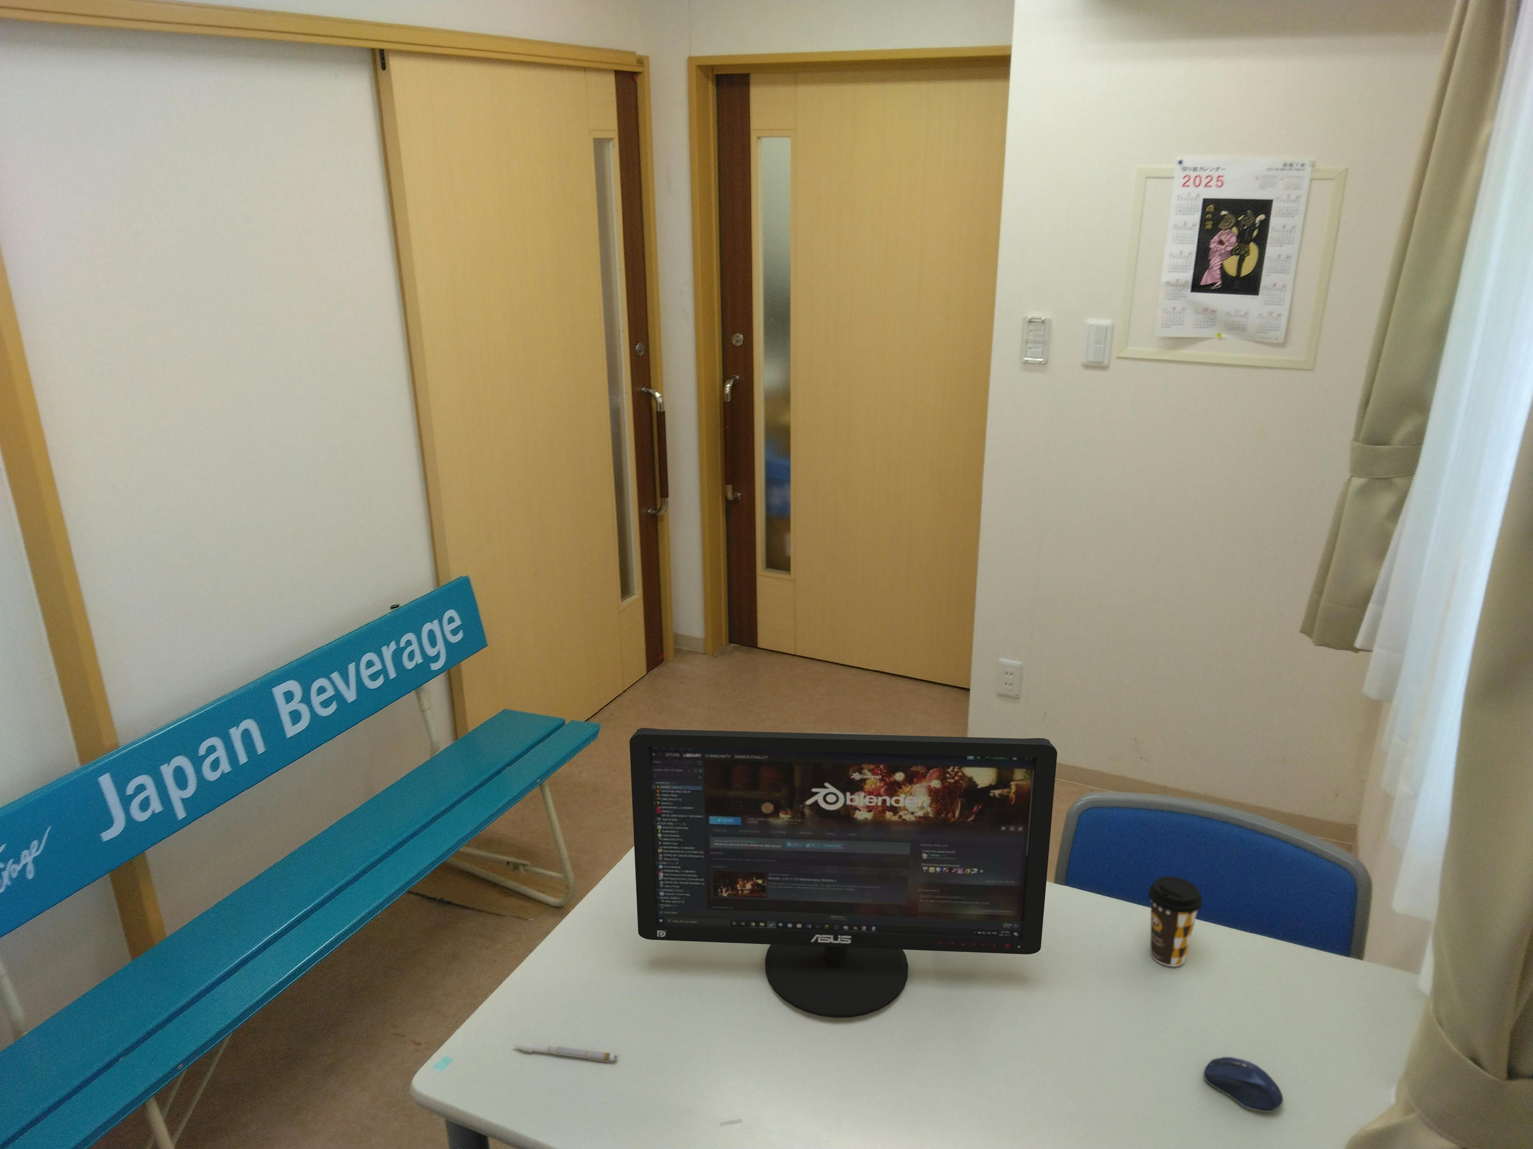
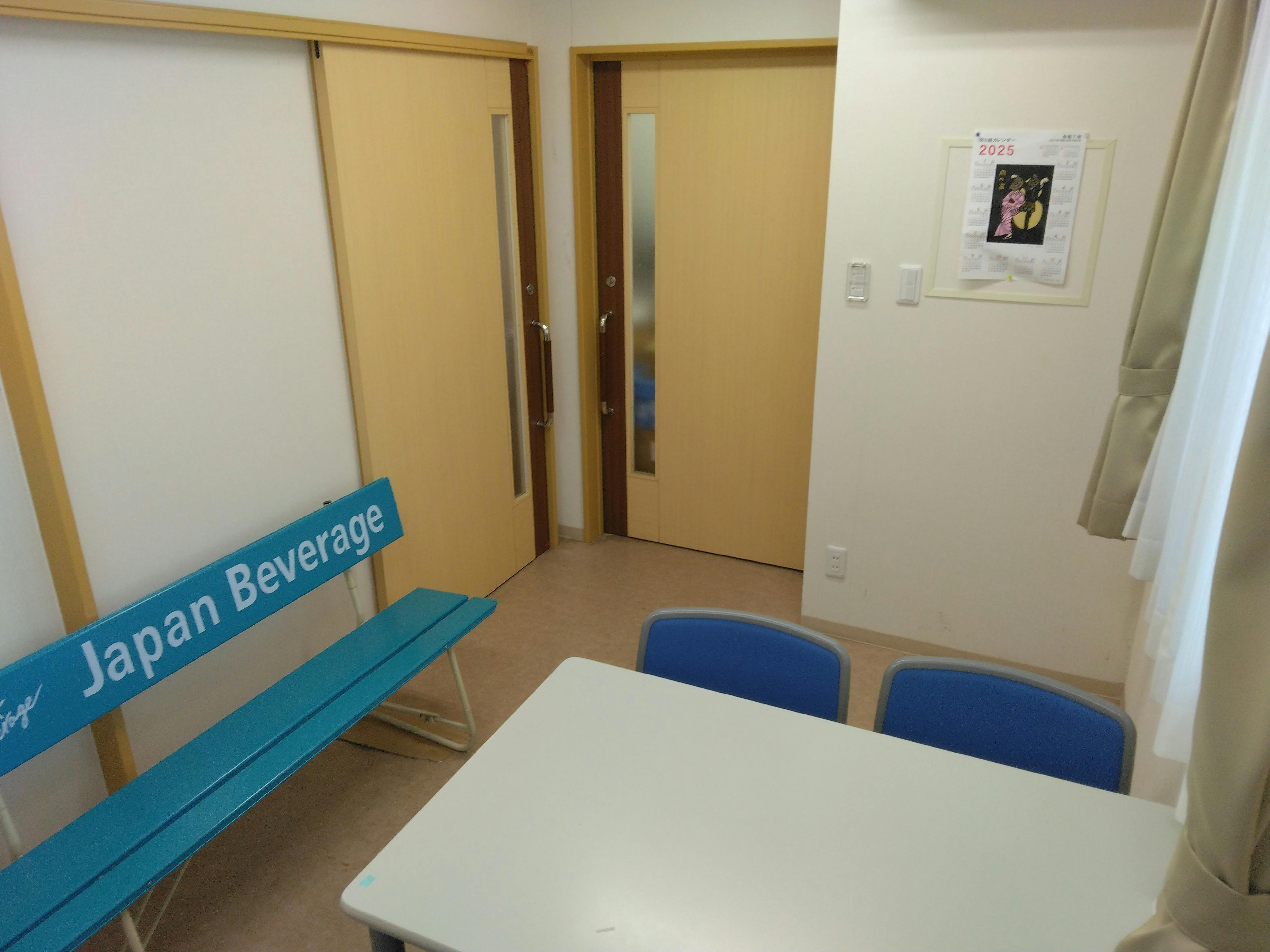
- coffee cup [1148,876,1203,967]
- computer monitor [629,728,1057,1019]
- toy rocket [512,1042,618,1062]
- computer mouse [1203,1056,1283,1113]
